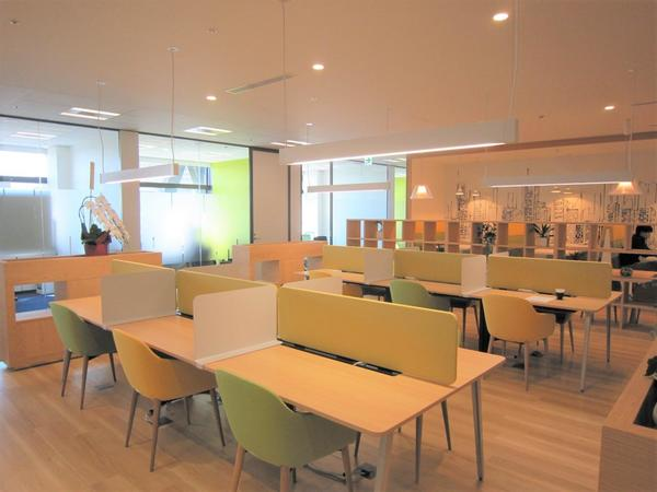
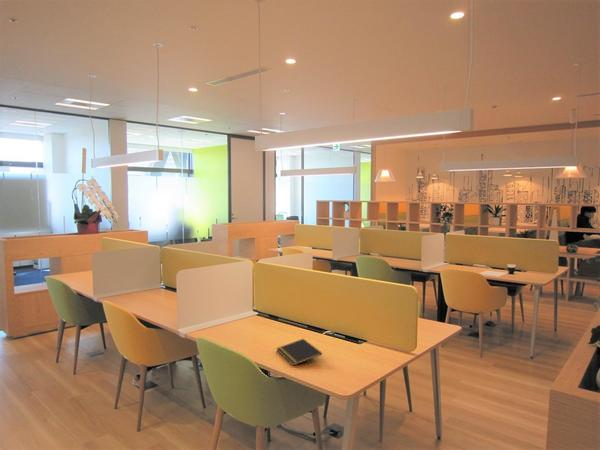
+ notepad [276,338,323,367]
